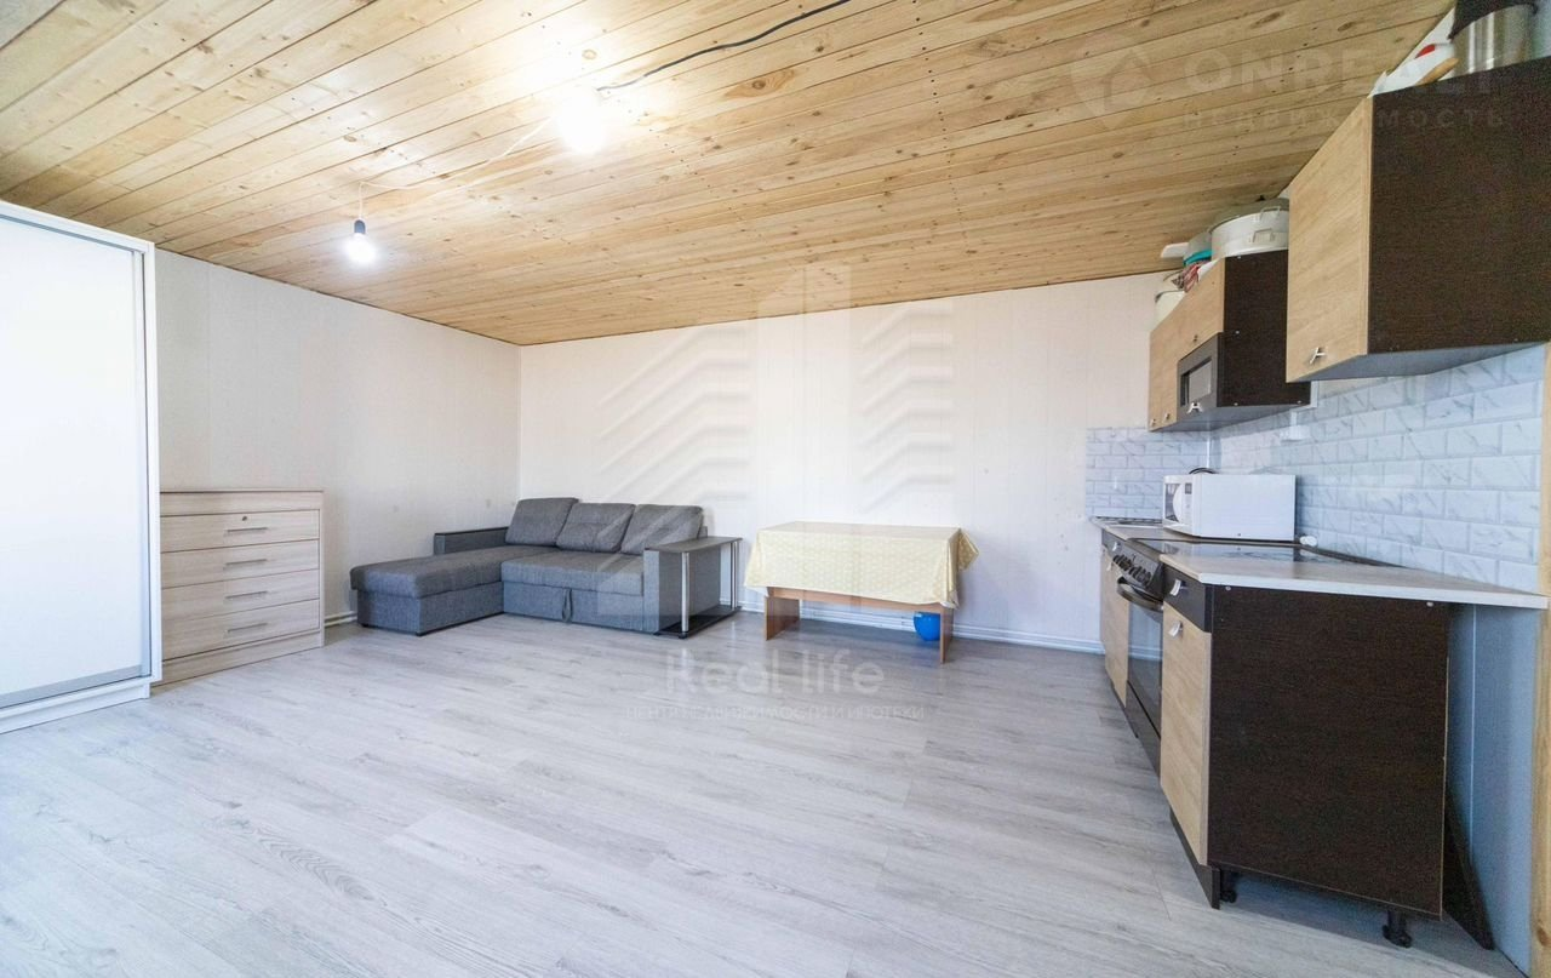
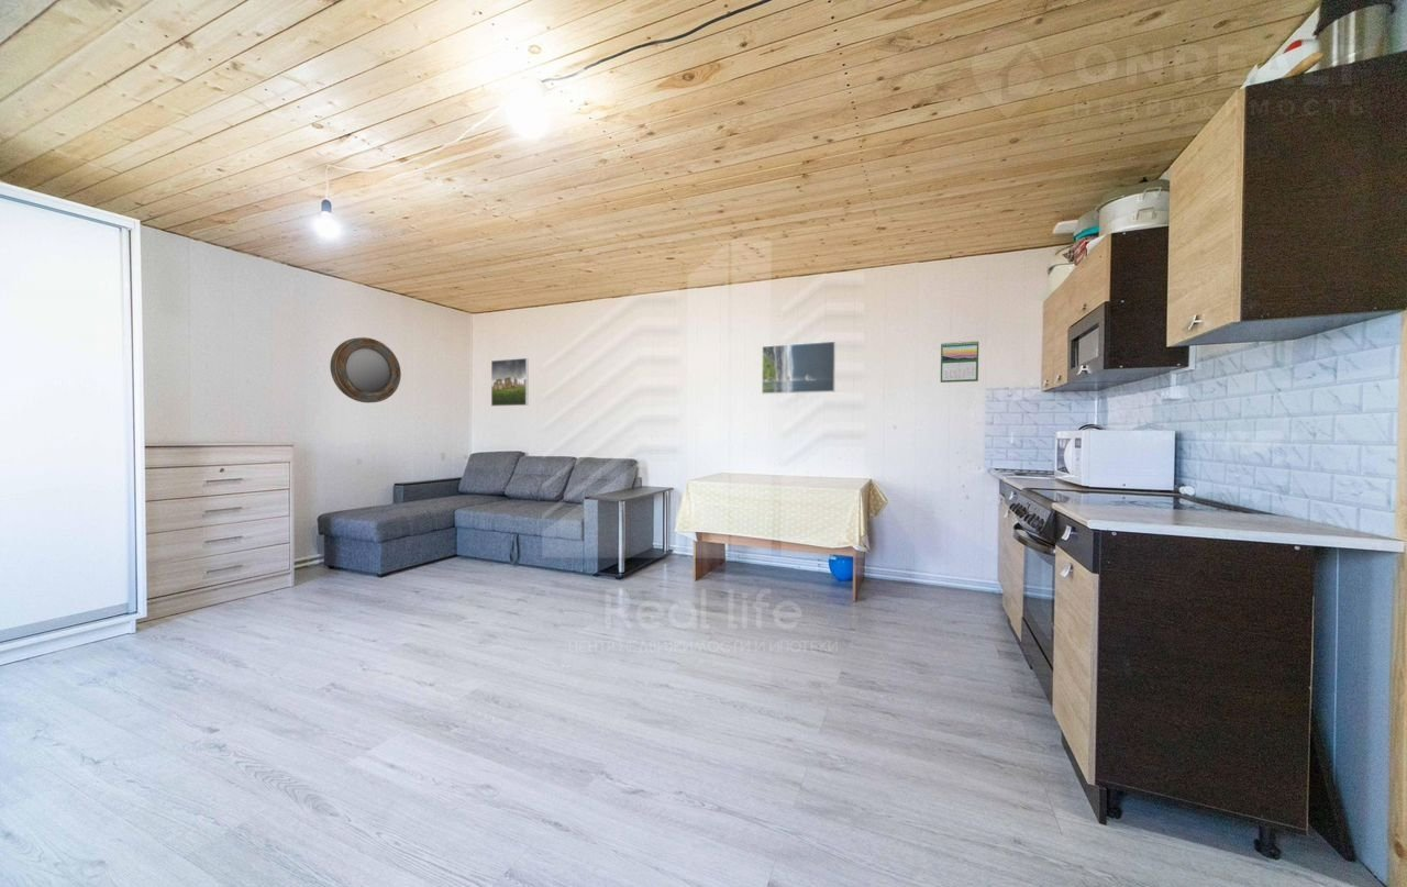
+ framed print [761,341,837,395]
+ home mirror [329,336,402,403]
+ calendar [940,340,979,384]
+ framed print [490,357,530,408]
